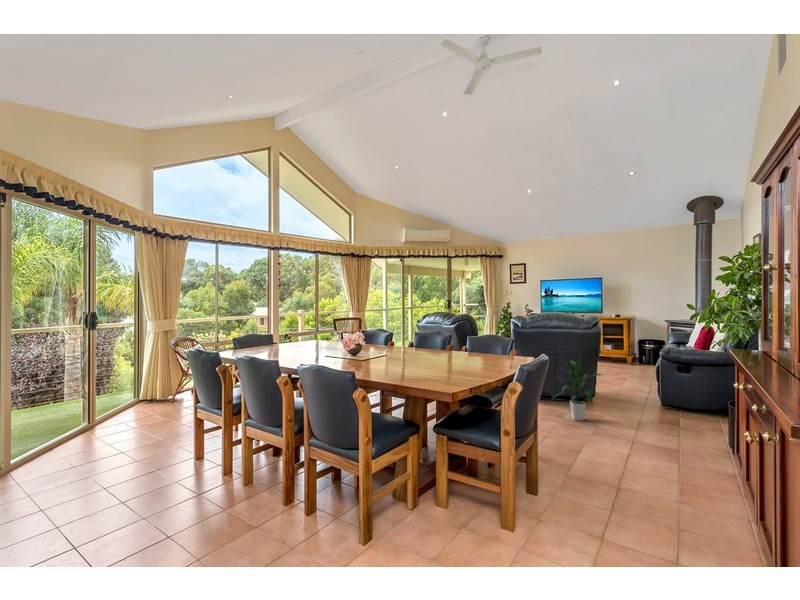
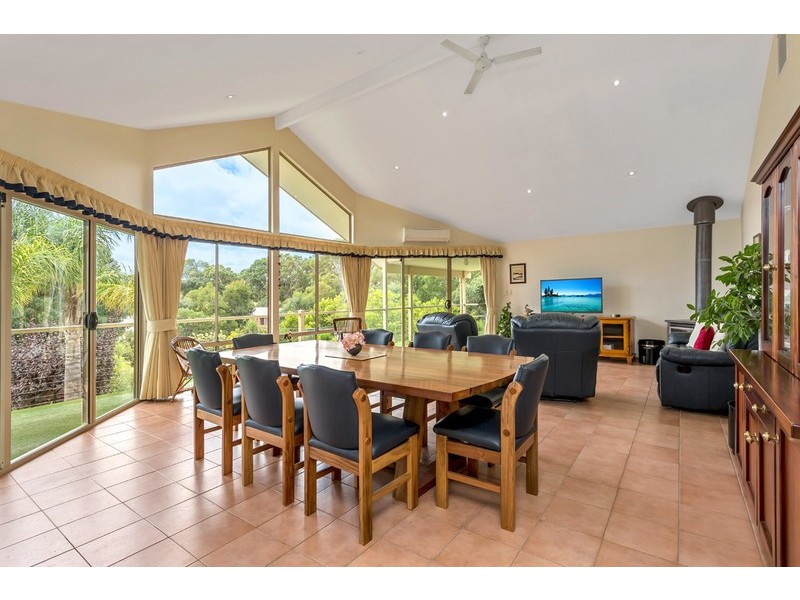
- indoor plant [550,358,604,422]
